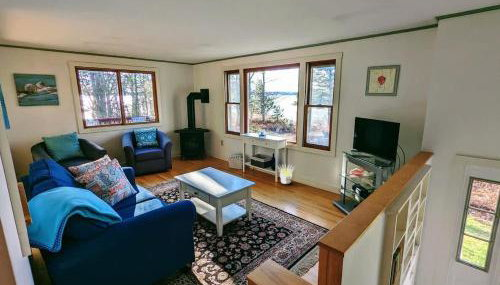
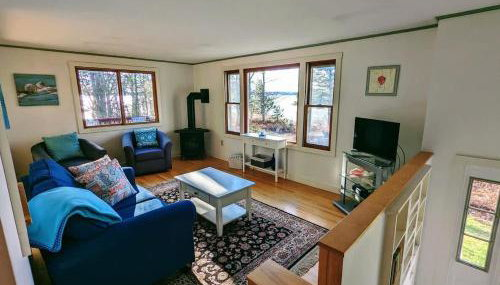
- potted plant [276,163,297,185]
